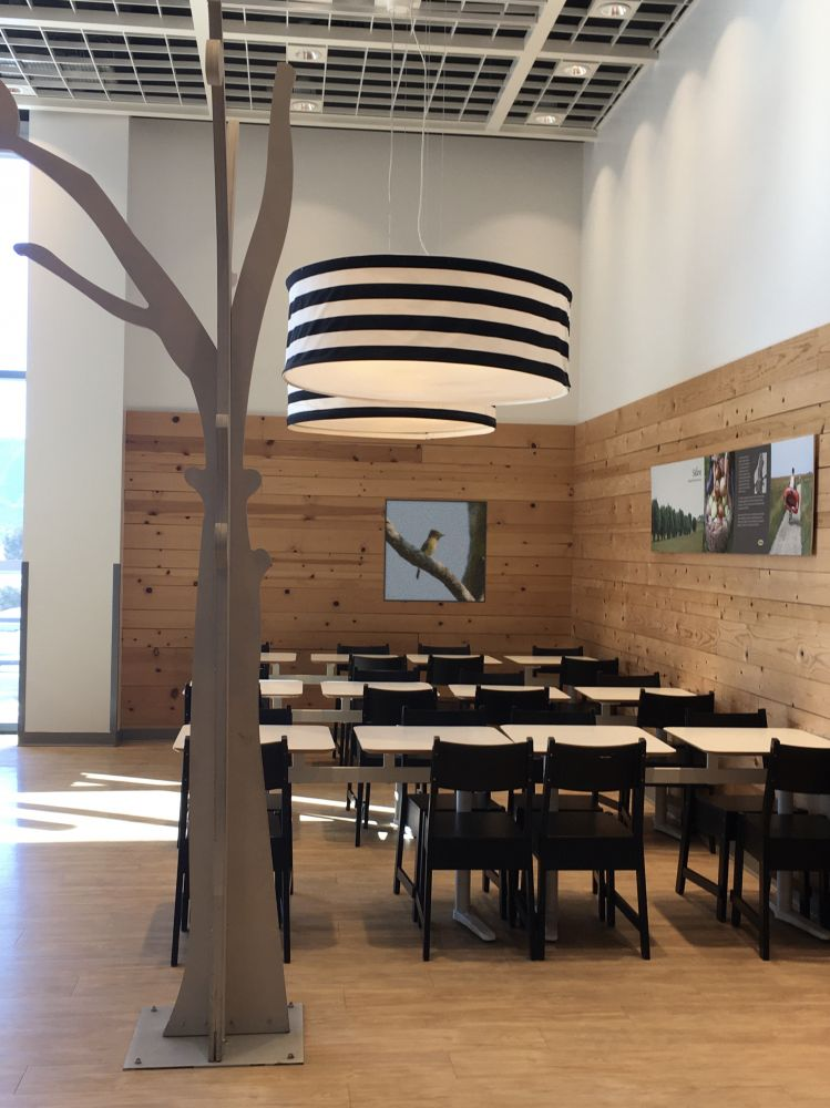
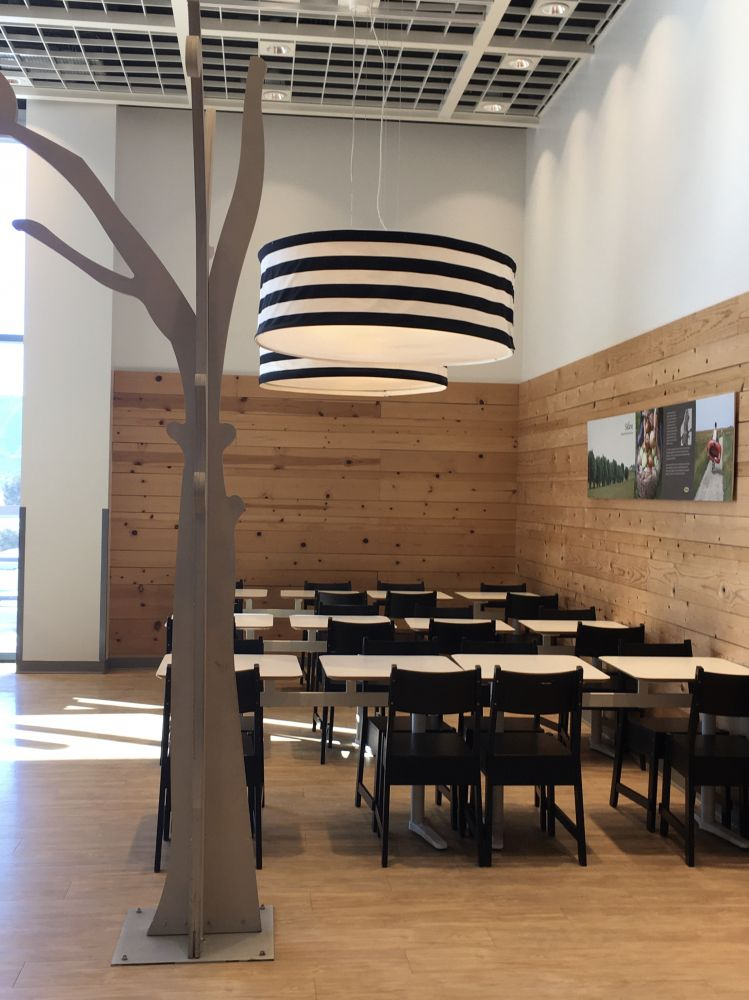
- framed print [382,497,489,604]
